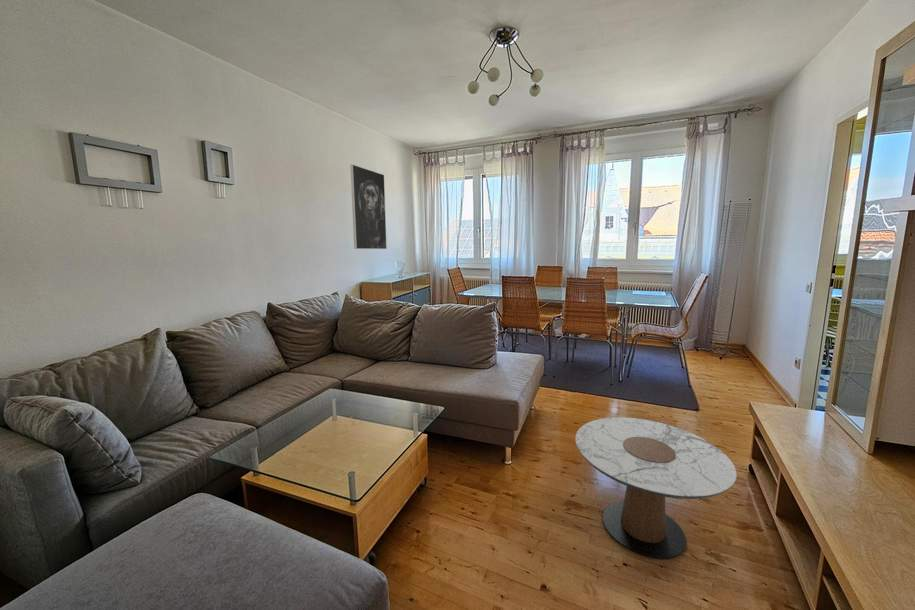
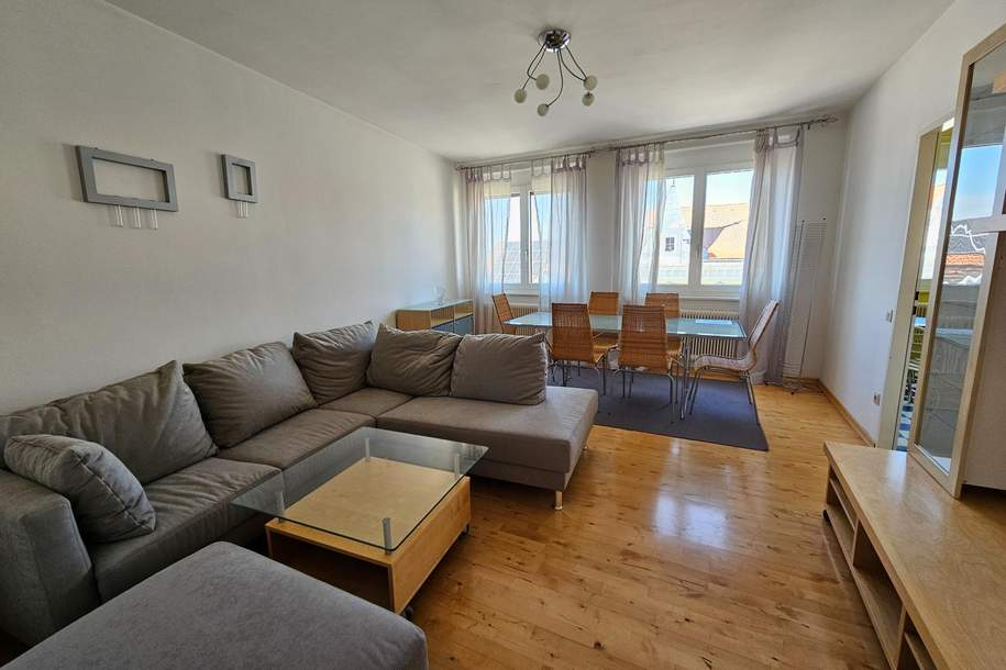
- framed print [349,163,388,250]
- side table [574,416,737,560]
